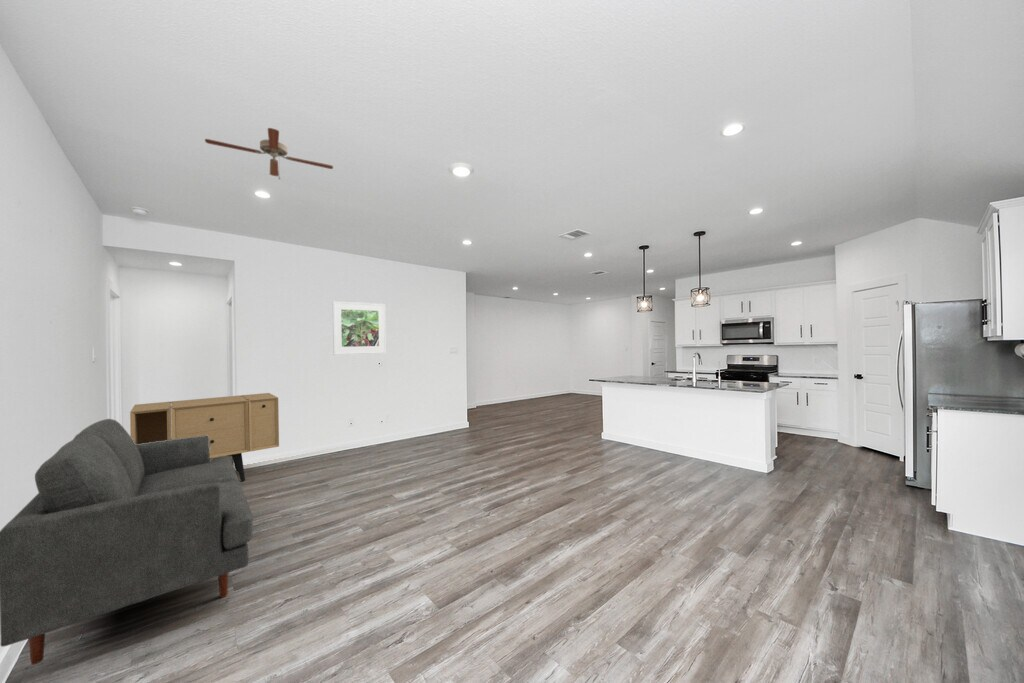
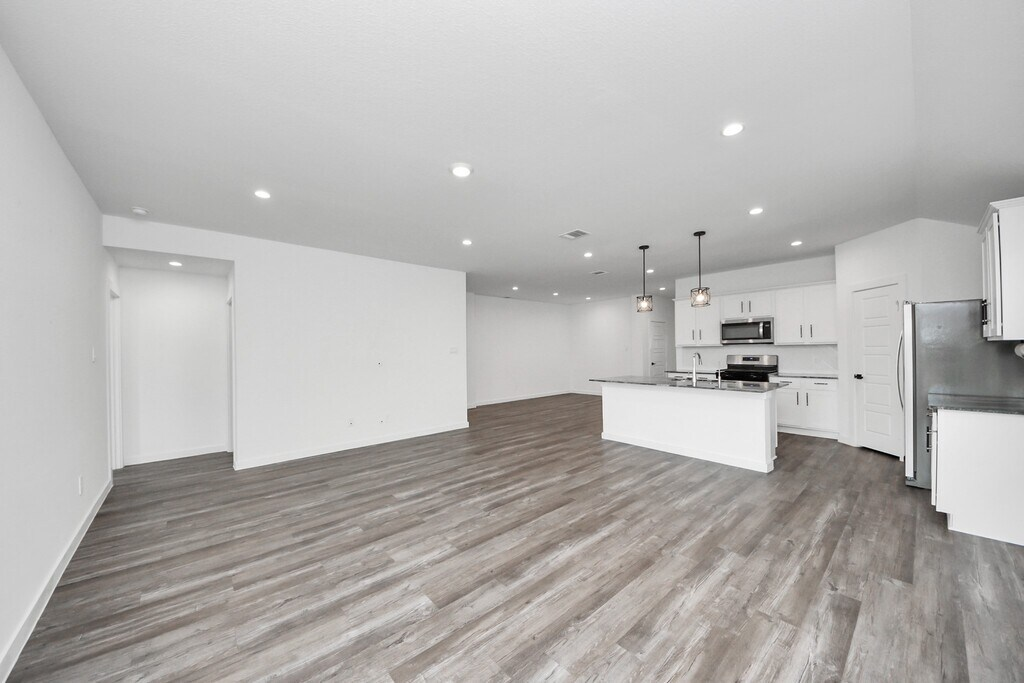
- sideboard [129,392,280,482]
- sofa [0,418,254,666]
- ceiling fan [204,127,334,180]
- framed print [332,300,387,356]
